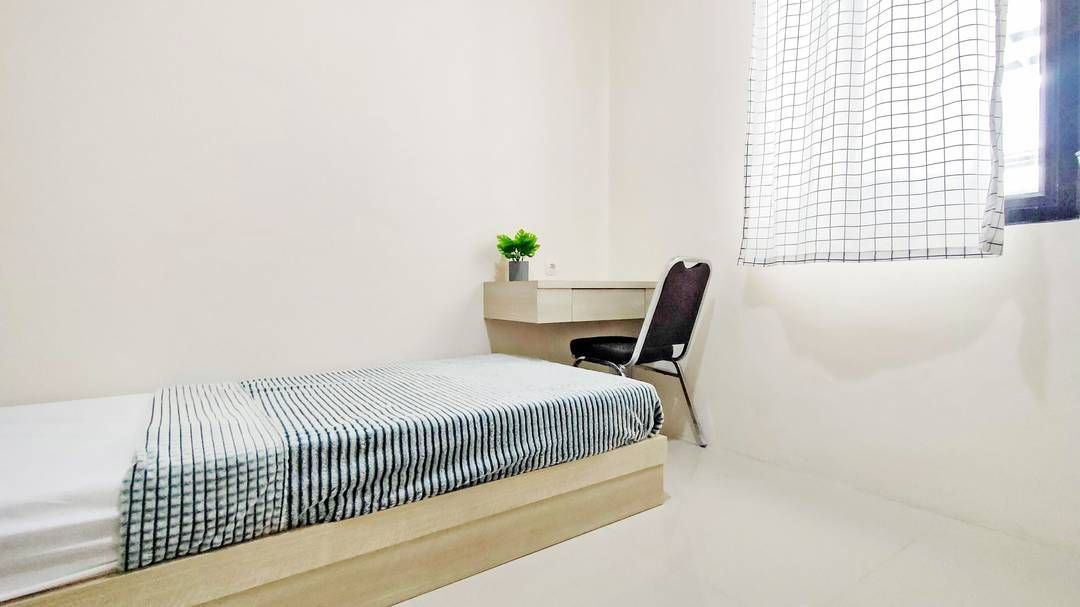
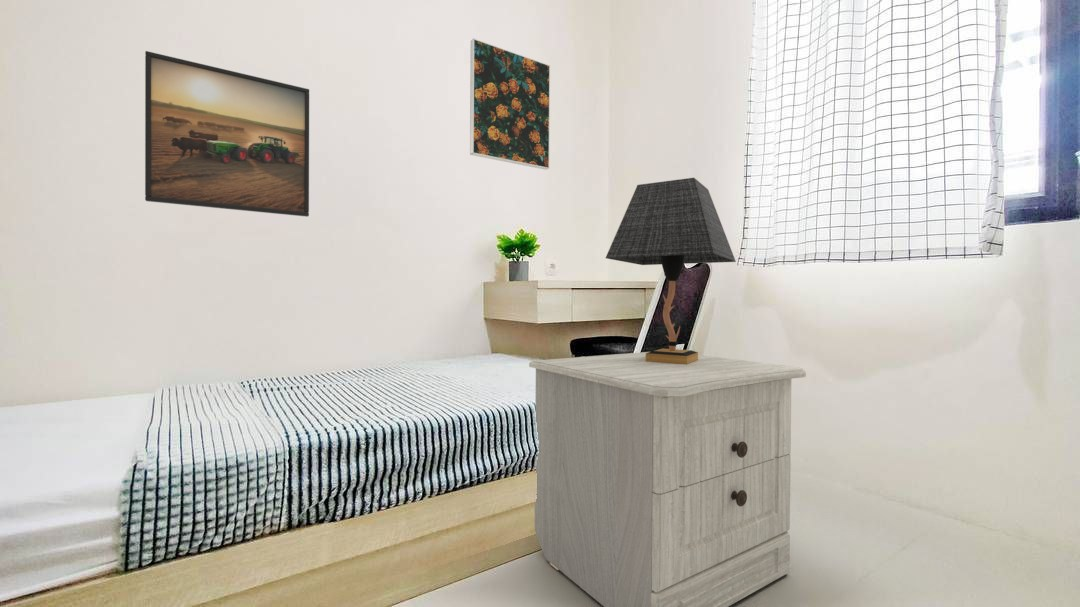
+ table lamp [605,177,737,365]
+ nightstand [528,351,807,607]
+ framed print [144,50,310,218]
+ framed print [469,37,551,171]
